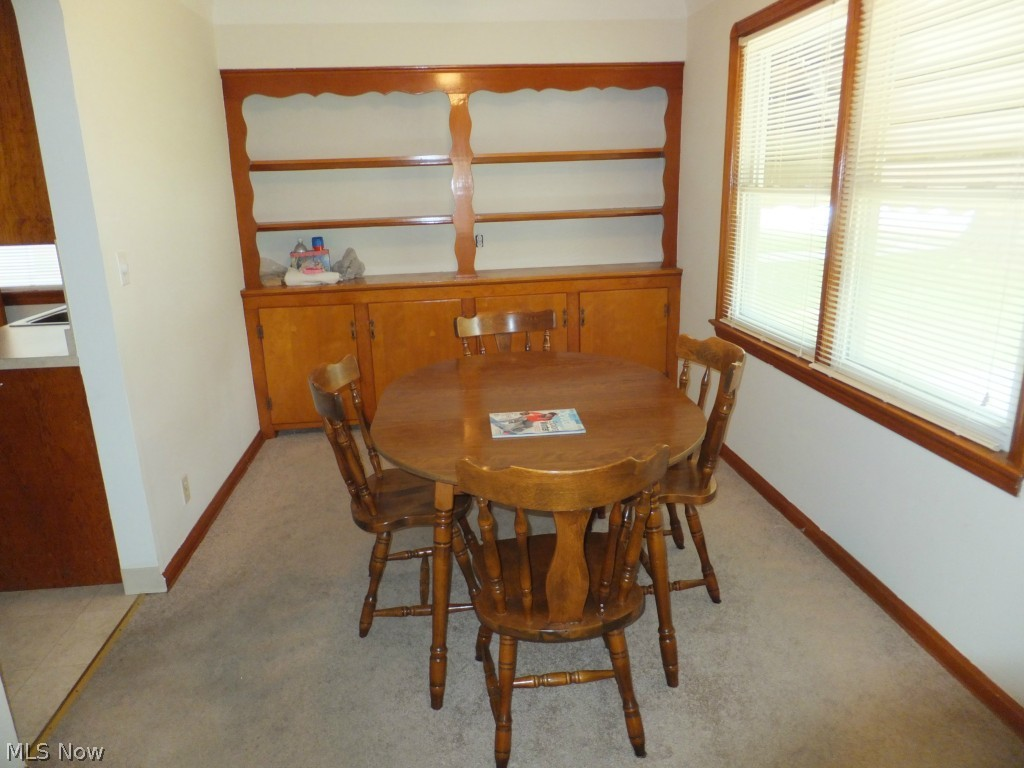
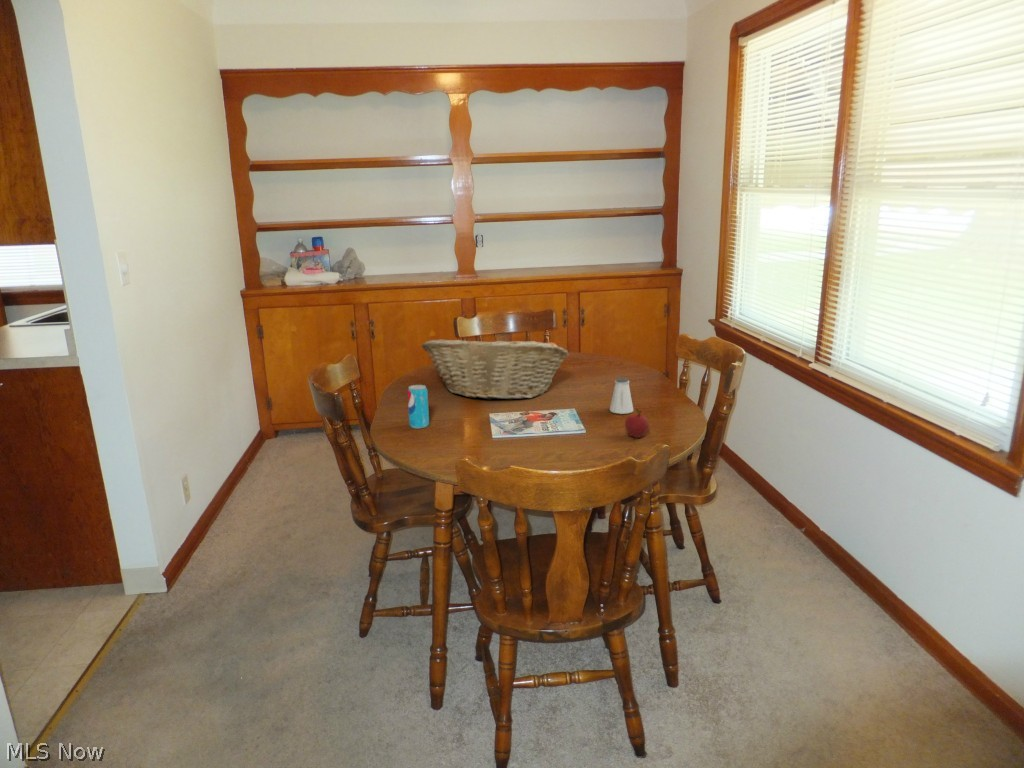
+ beverage can [406,384,430,429]
+ fruit basket [421,334,569,401]
+ saltshaker [609,377,634,415]
+ apple [624,407,650,439]
